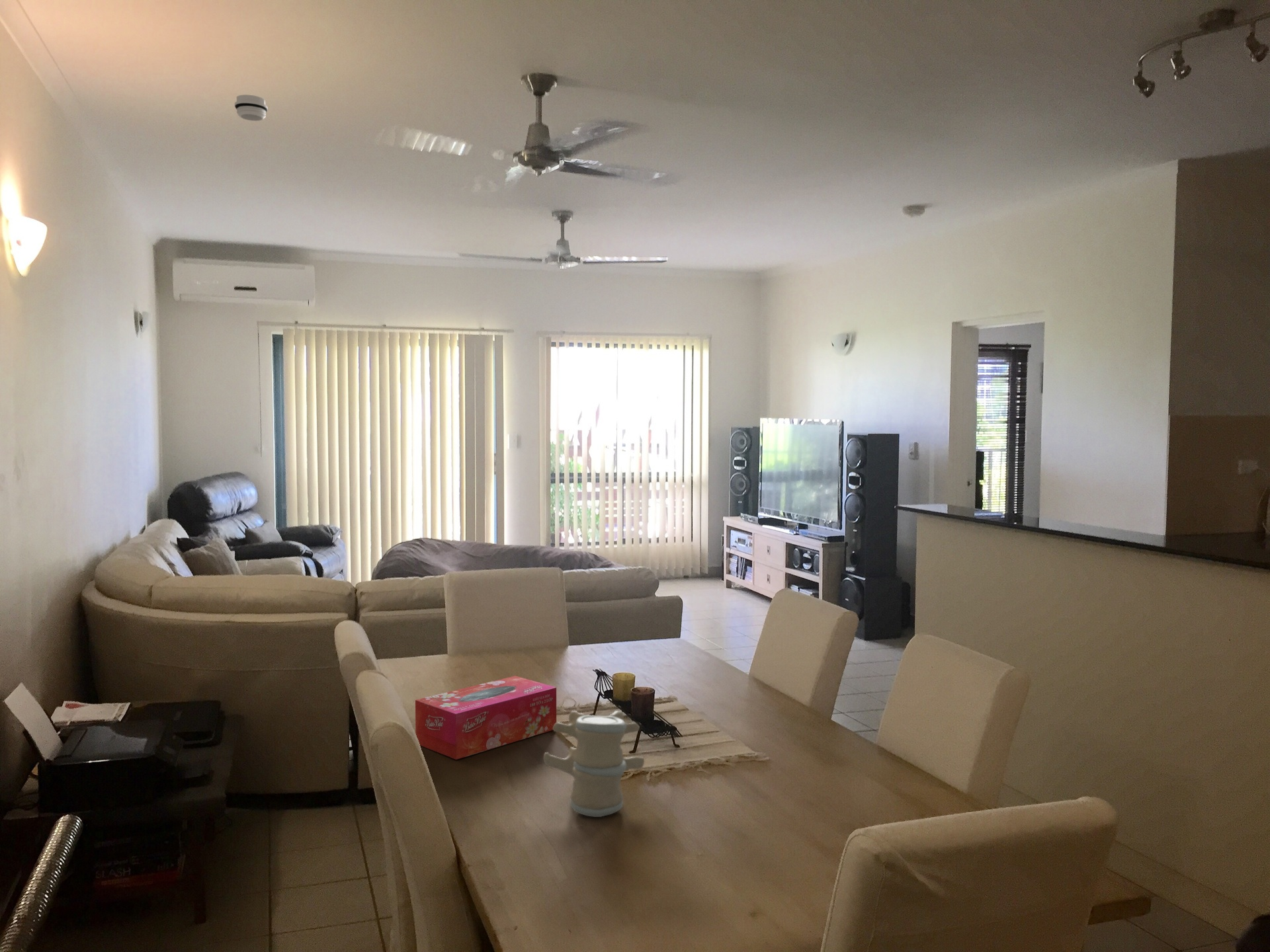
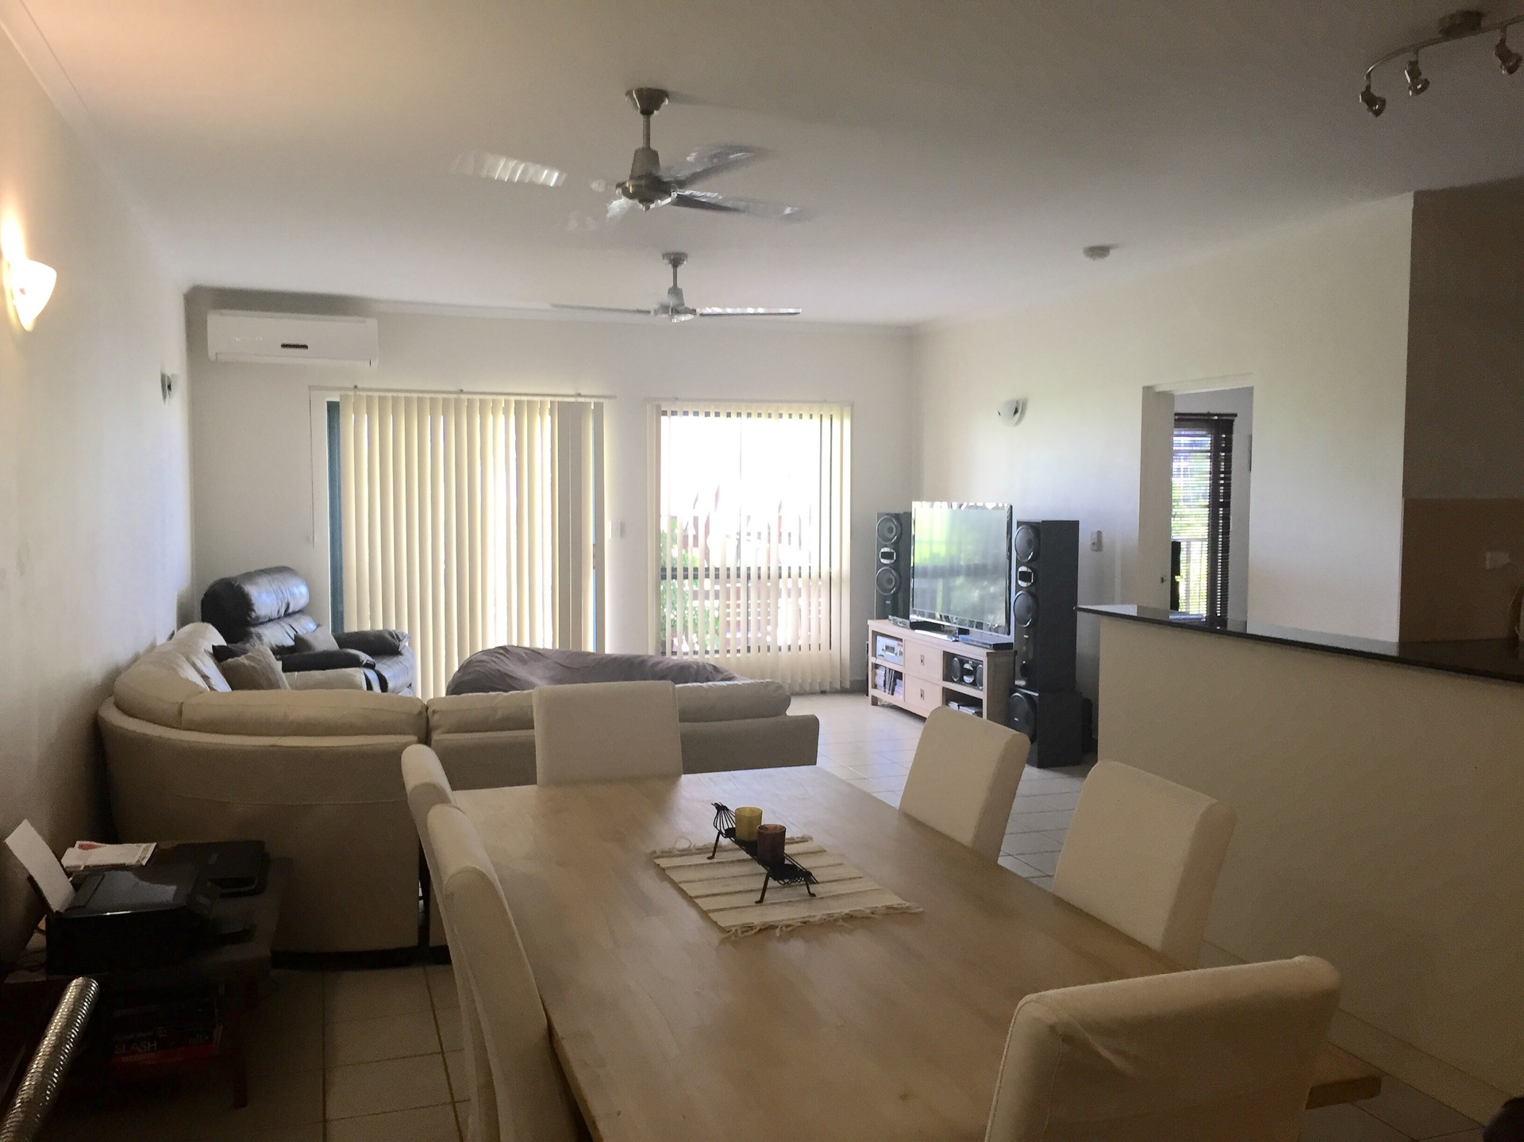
- smoke detector [234,94,269,122]
- tissue box [415,676,557,760]
- anatomical model [543,710,645,818]
